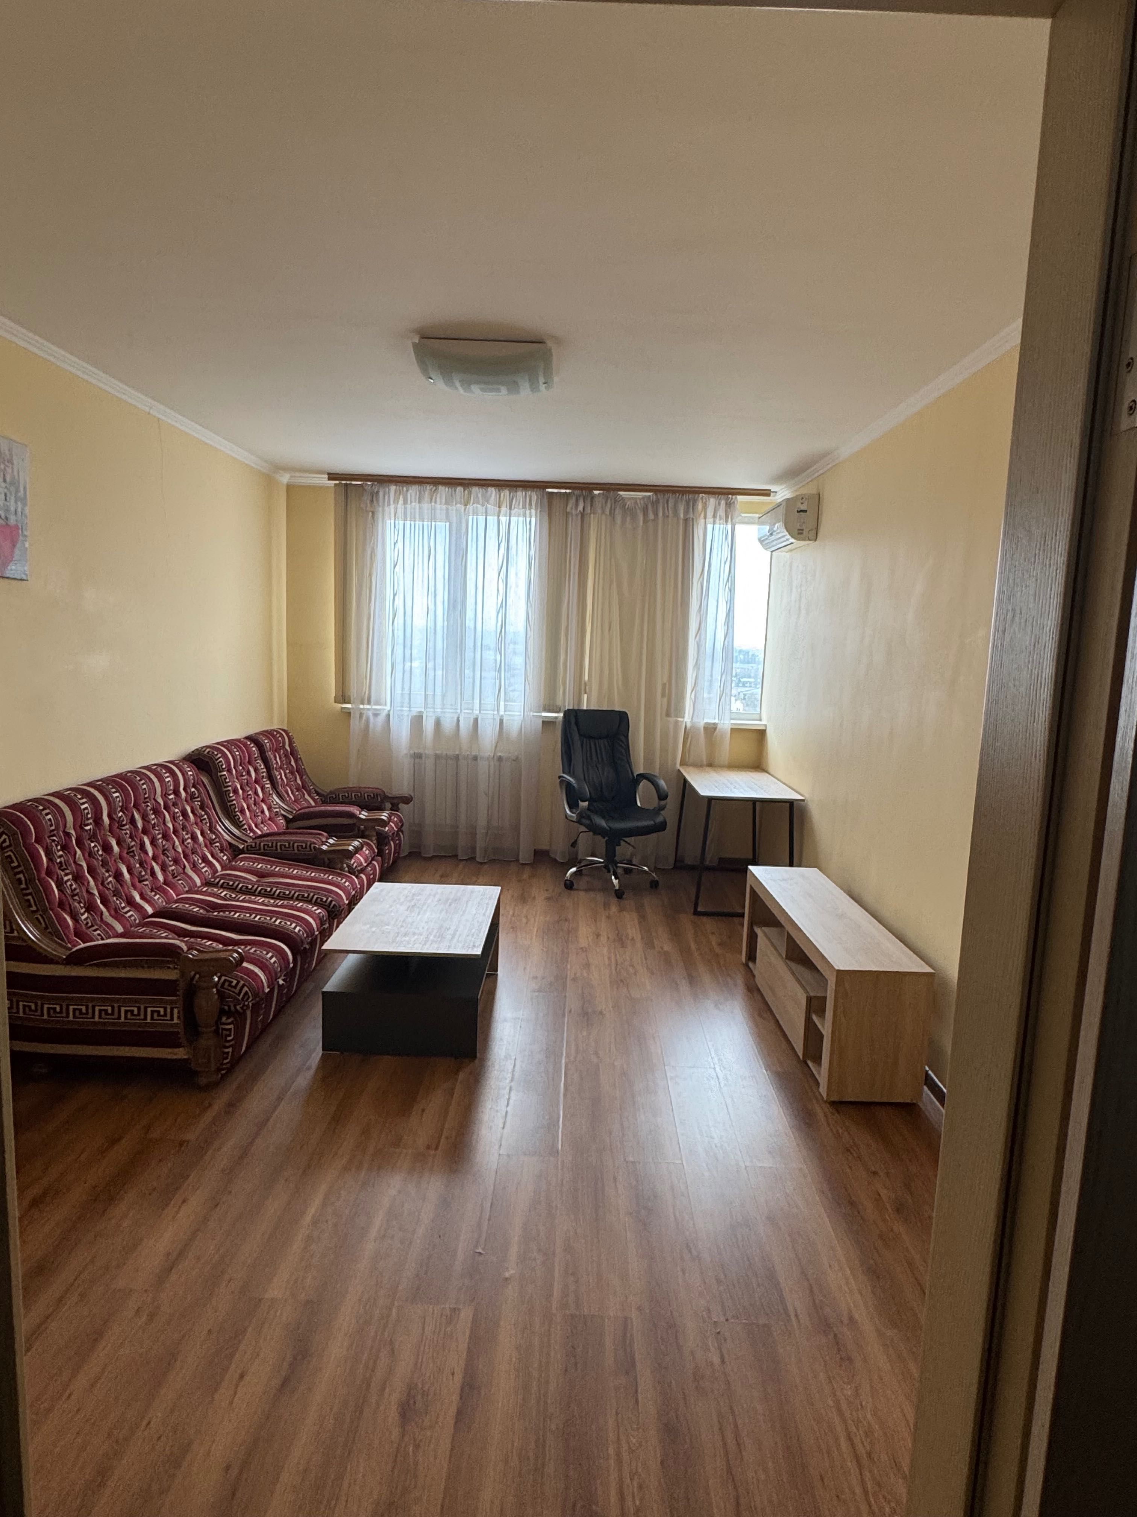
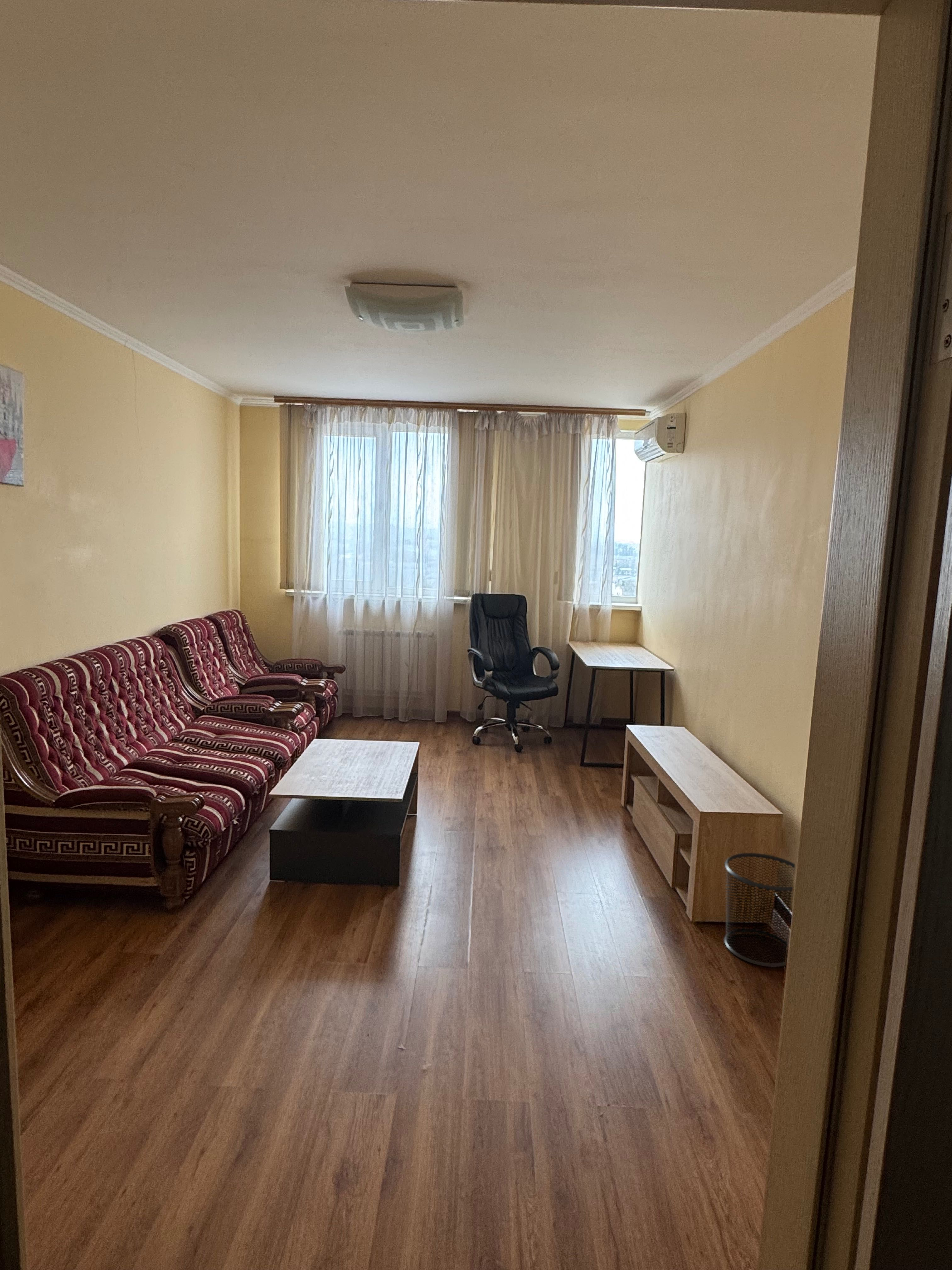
+ waste bin [724,853,795,967]
